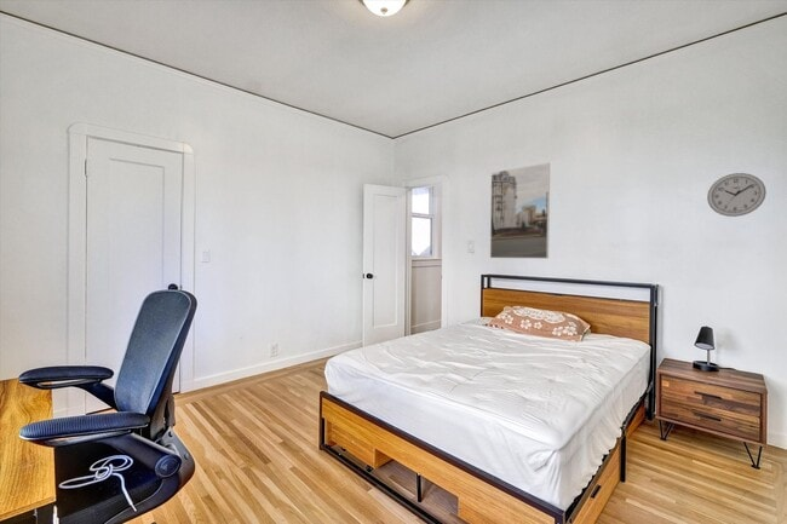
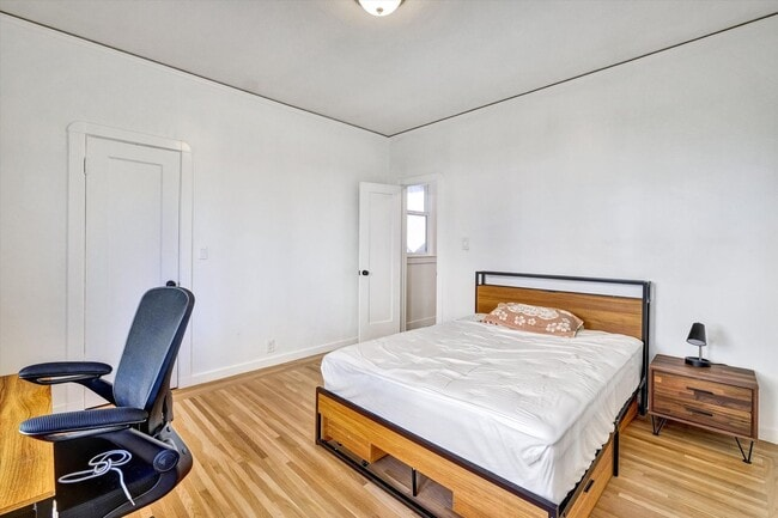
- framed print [489,162,551,260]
- wall clock [706,172,768,218]
